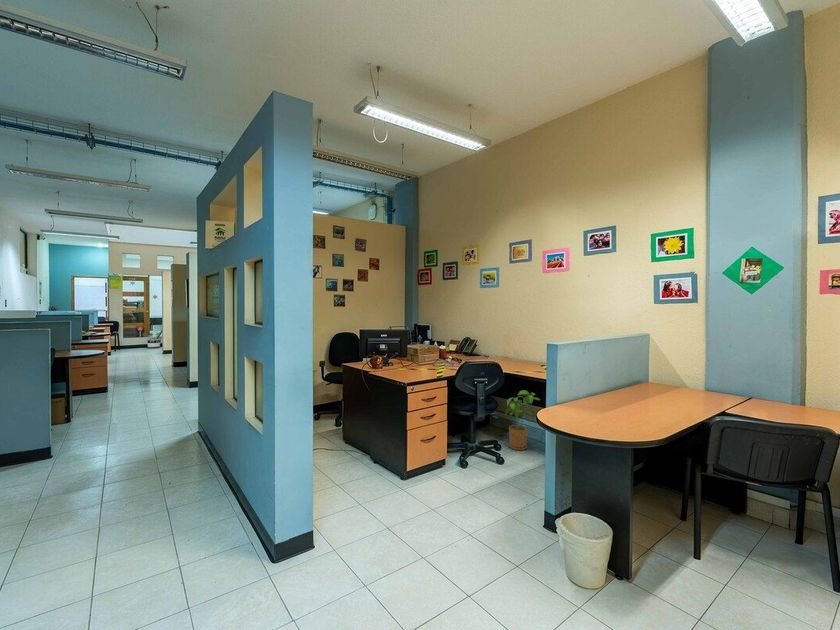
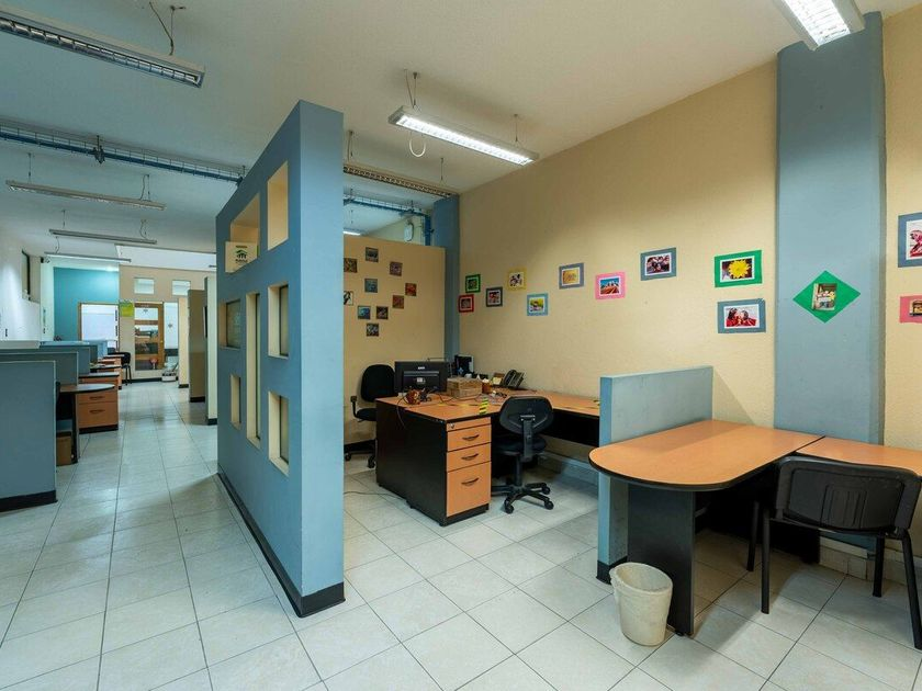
- house plant [504,389,541,451]
